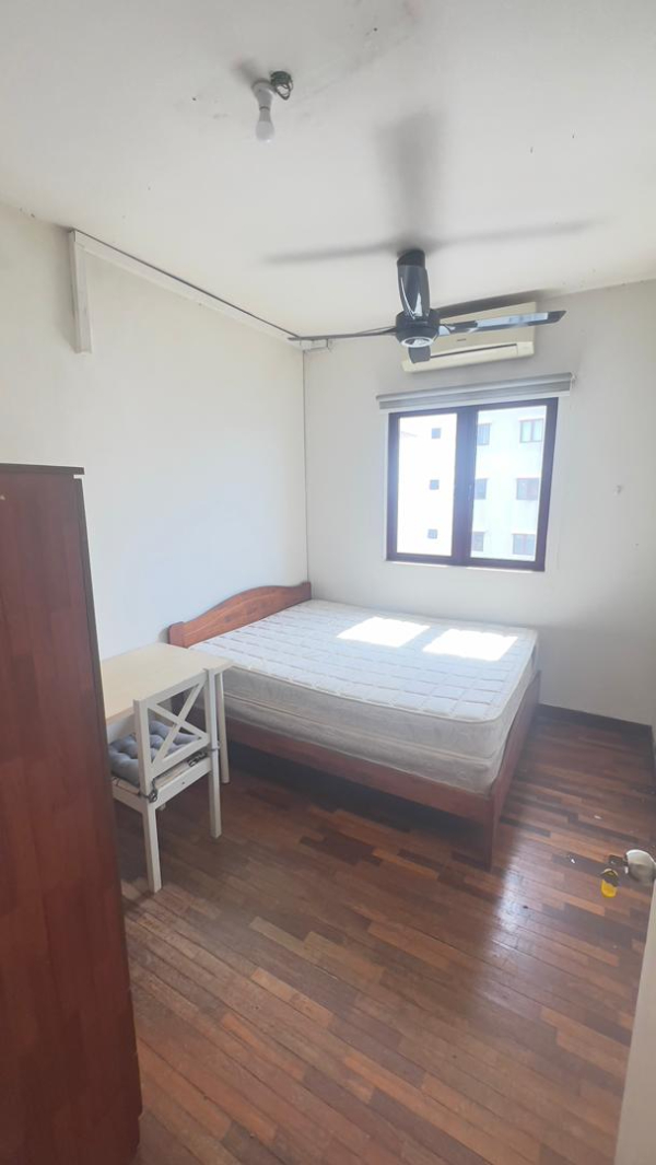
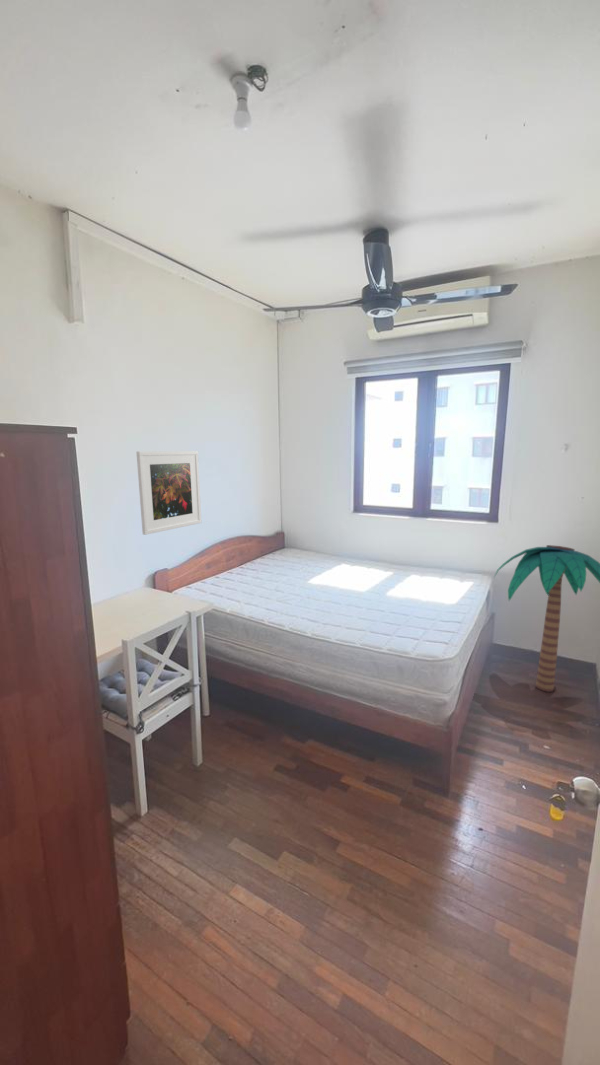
+ palm tree [493,544,600,693]
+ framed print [135,450,202,536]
